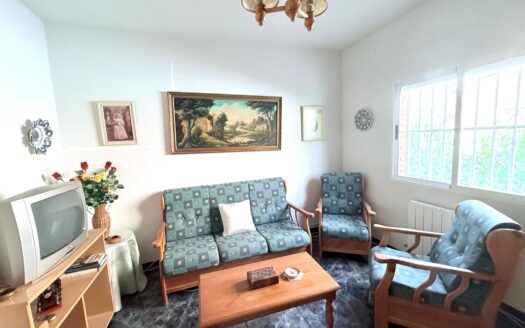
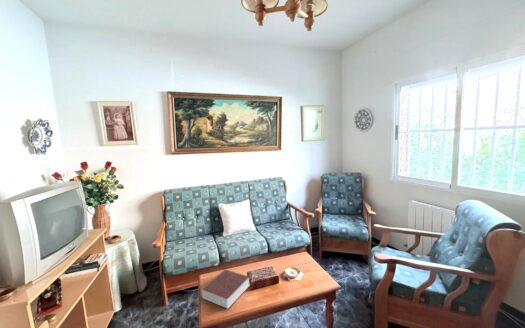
+ book [199,269,251,309]
